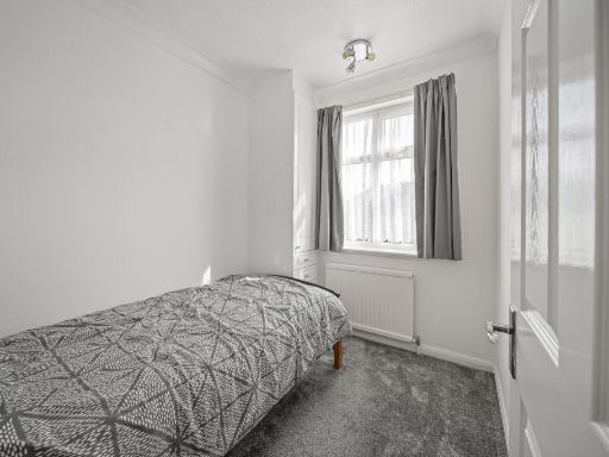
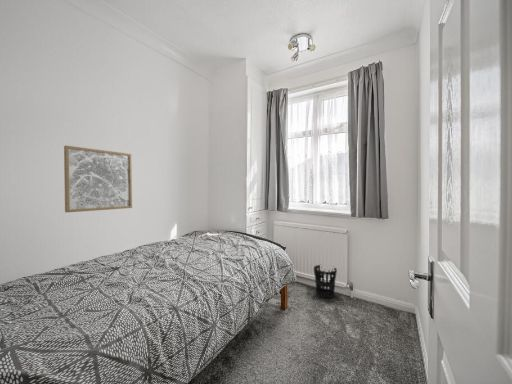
+ wastebasket [313,264,338,300]
+ wall art [63,145,133,213]
